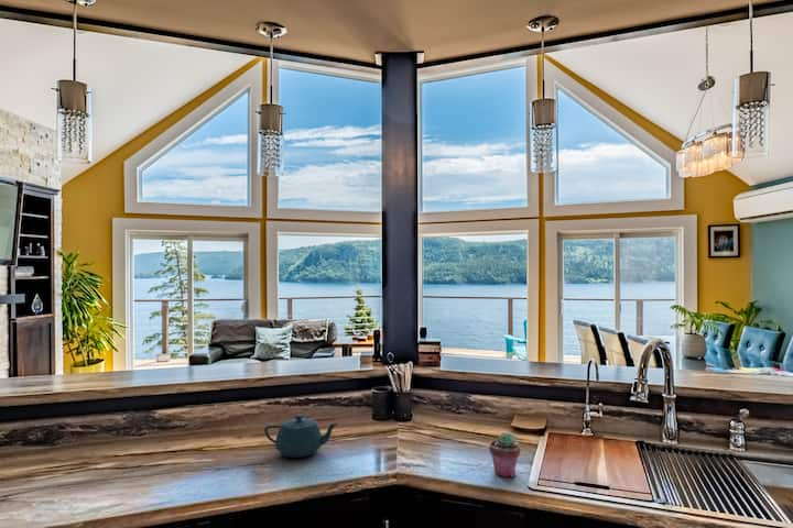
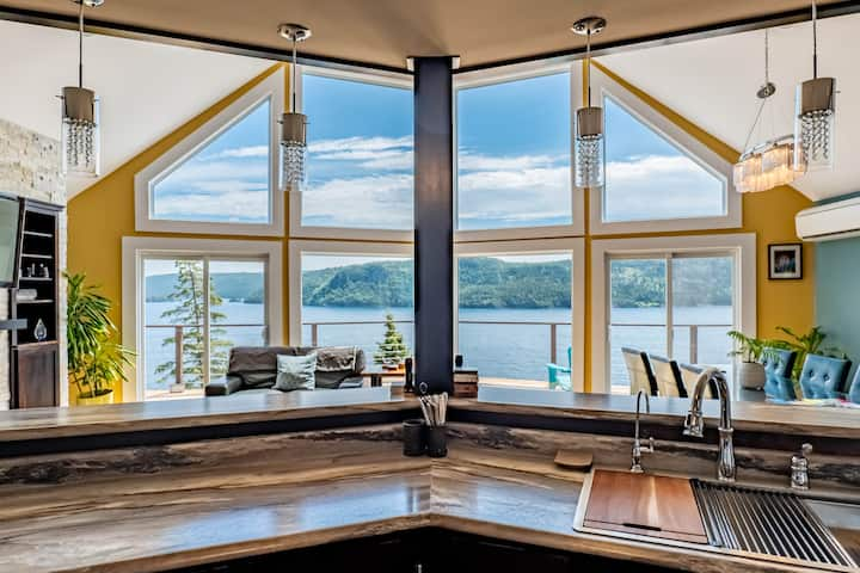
- teapot [263,414,339,459]
- potted succulent [488,432,521,479]
